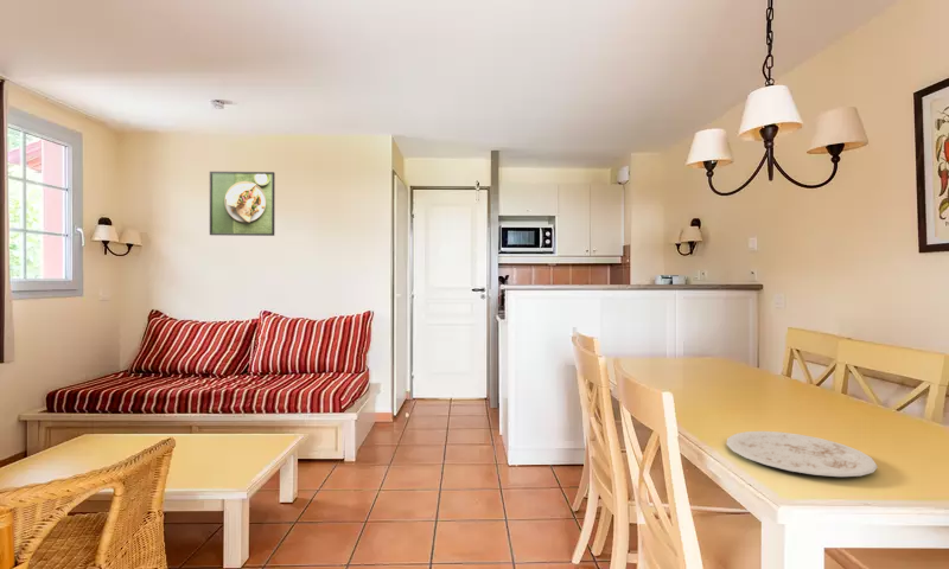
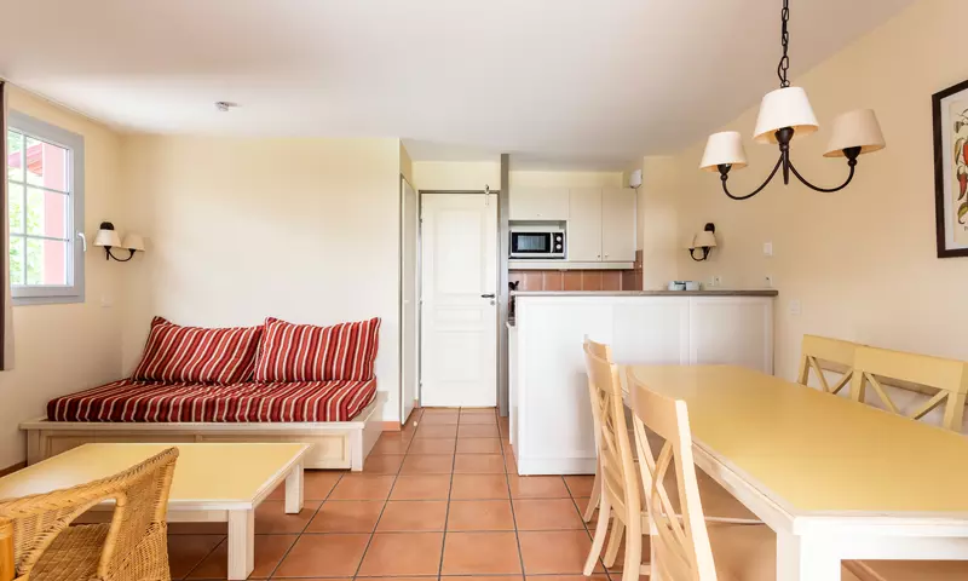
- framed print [209,171,276,237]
- plate [726,430,879,478]
